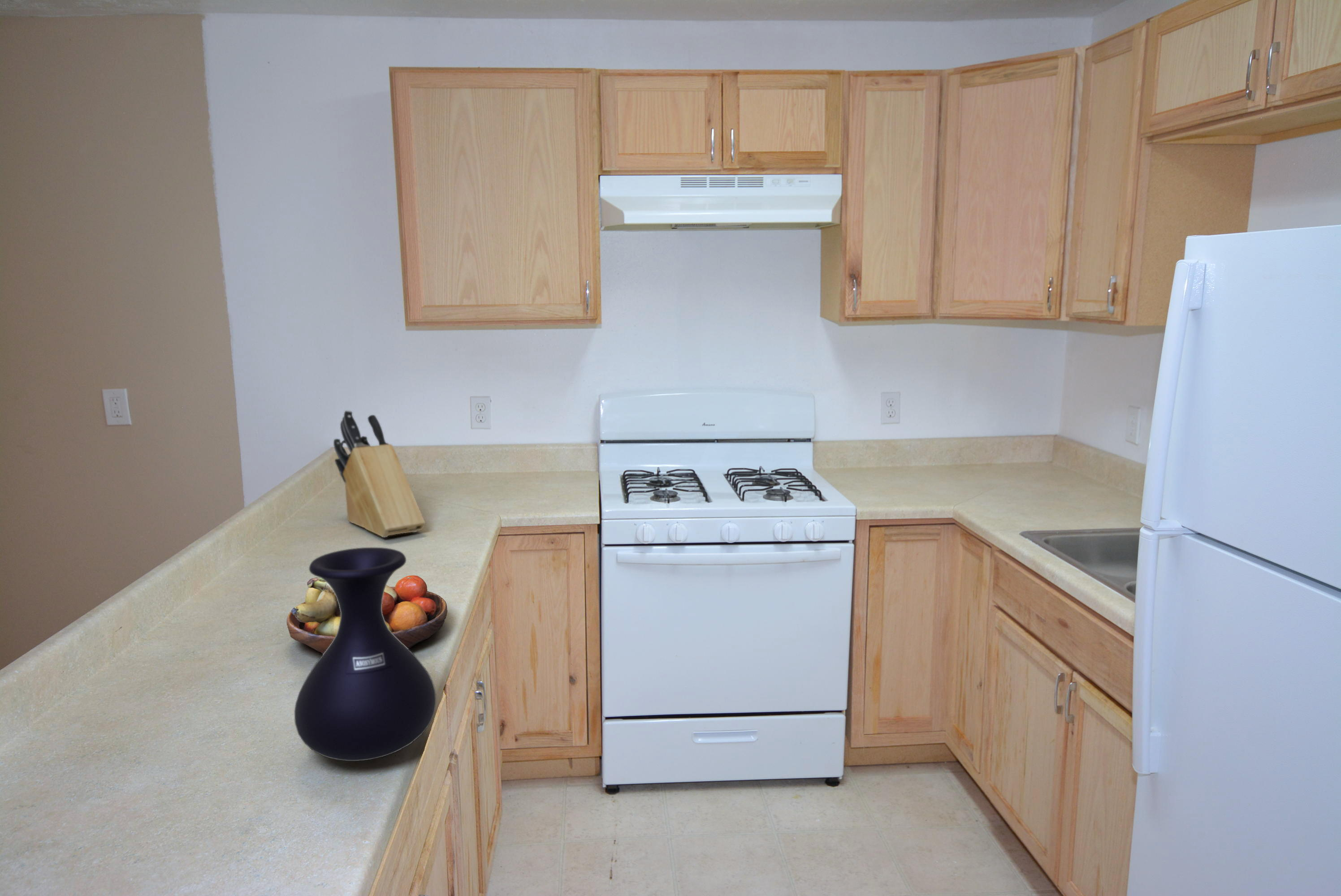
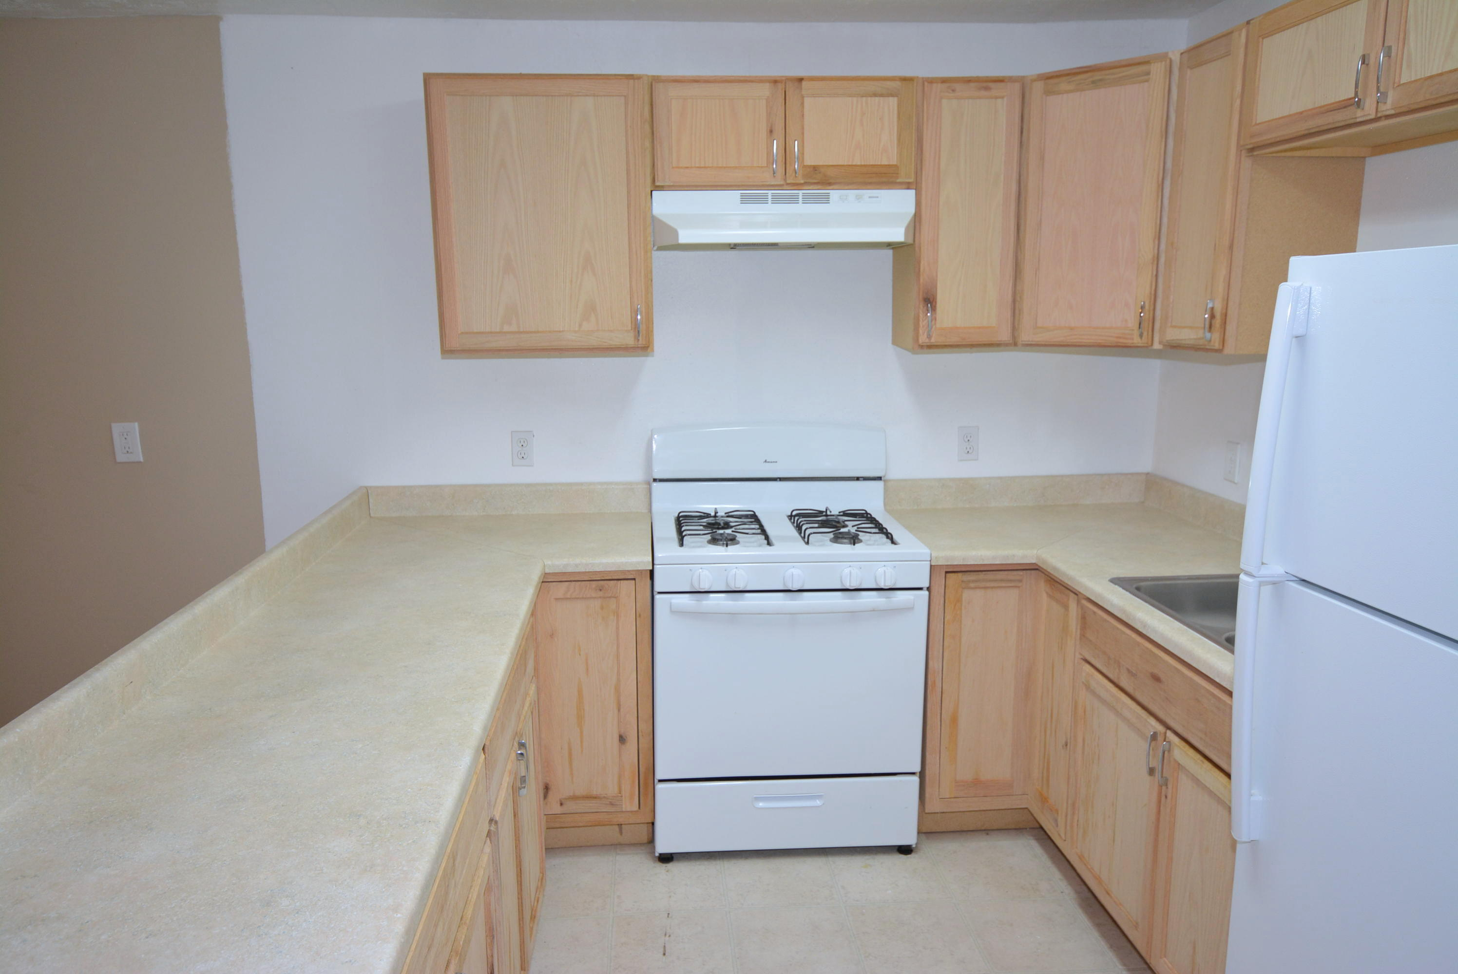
- fruit bowl [286,575,448,655]
- knife block [333,410,426,538]
- vase [294,547,437,762]
